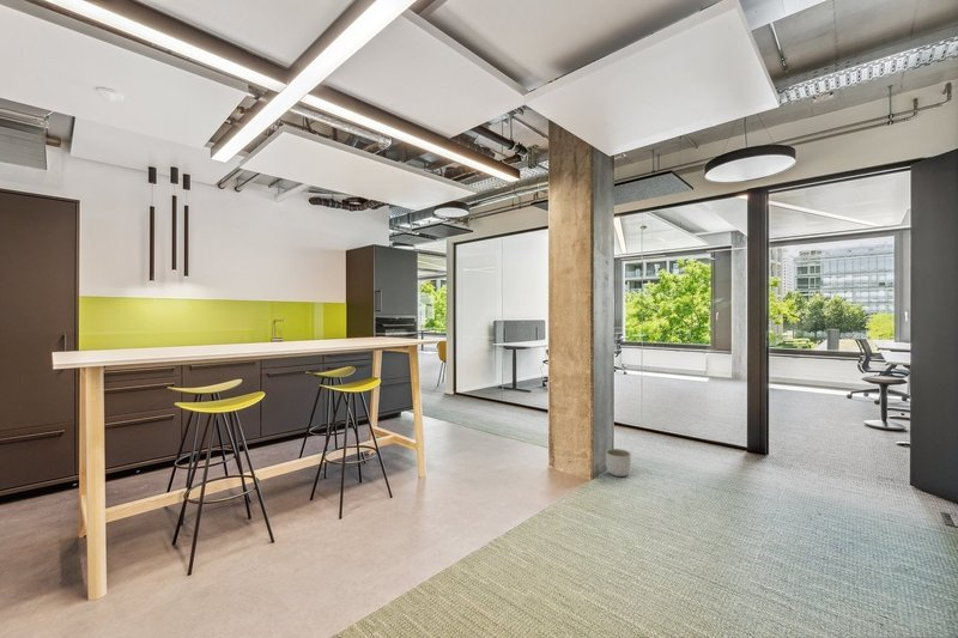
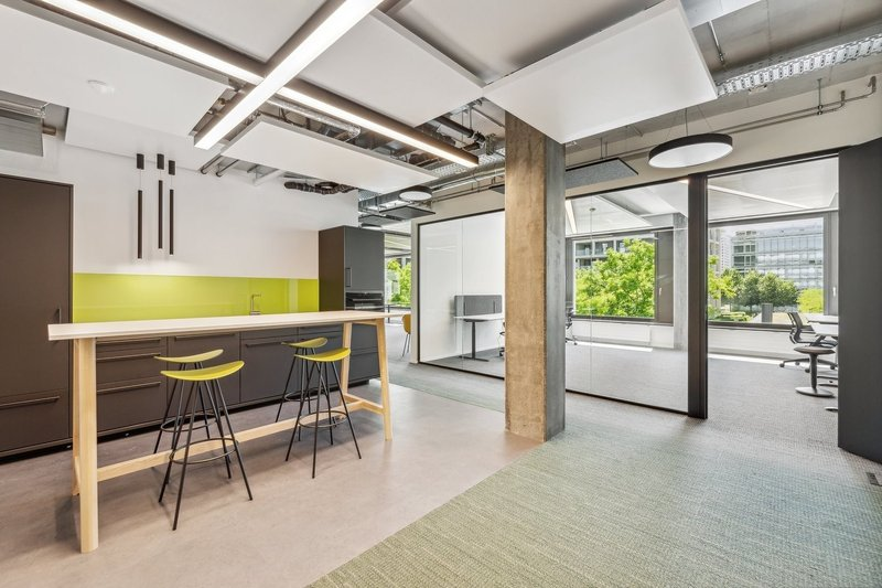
- planter [605,448,632,478]
